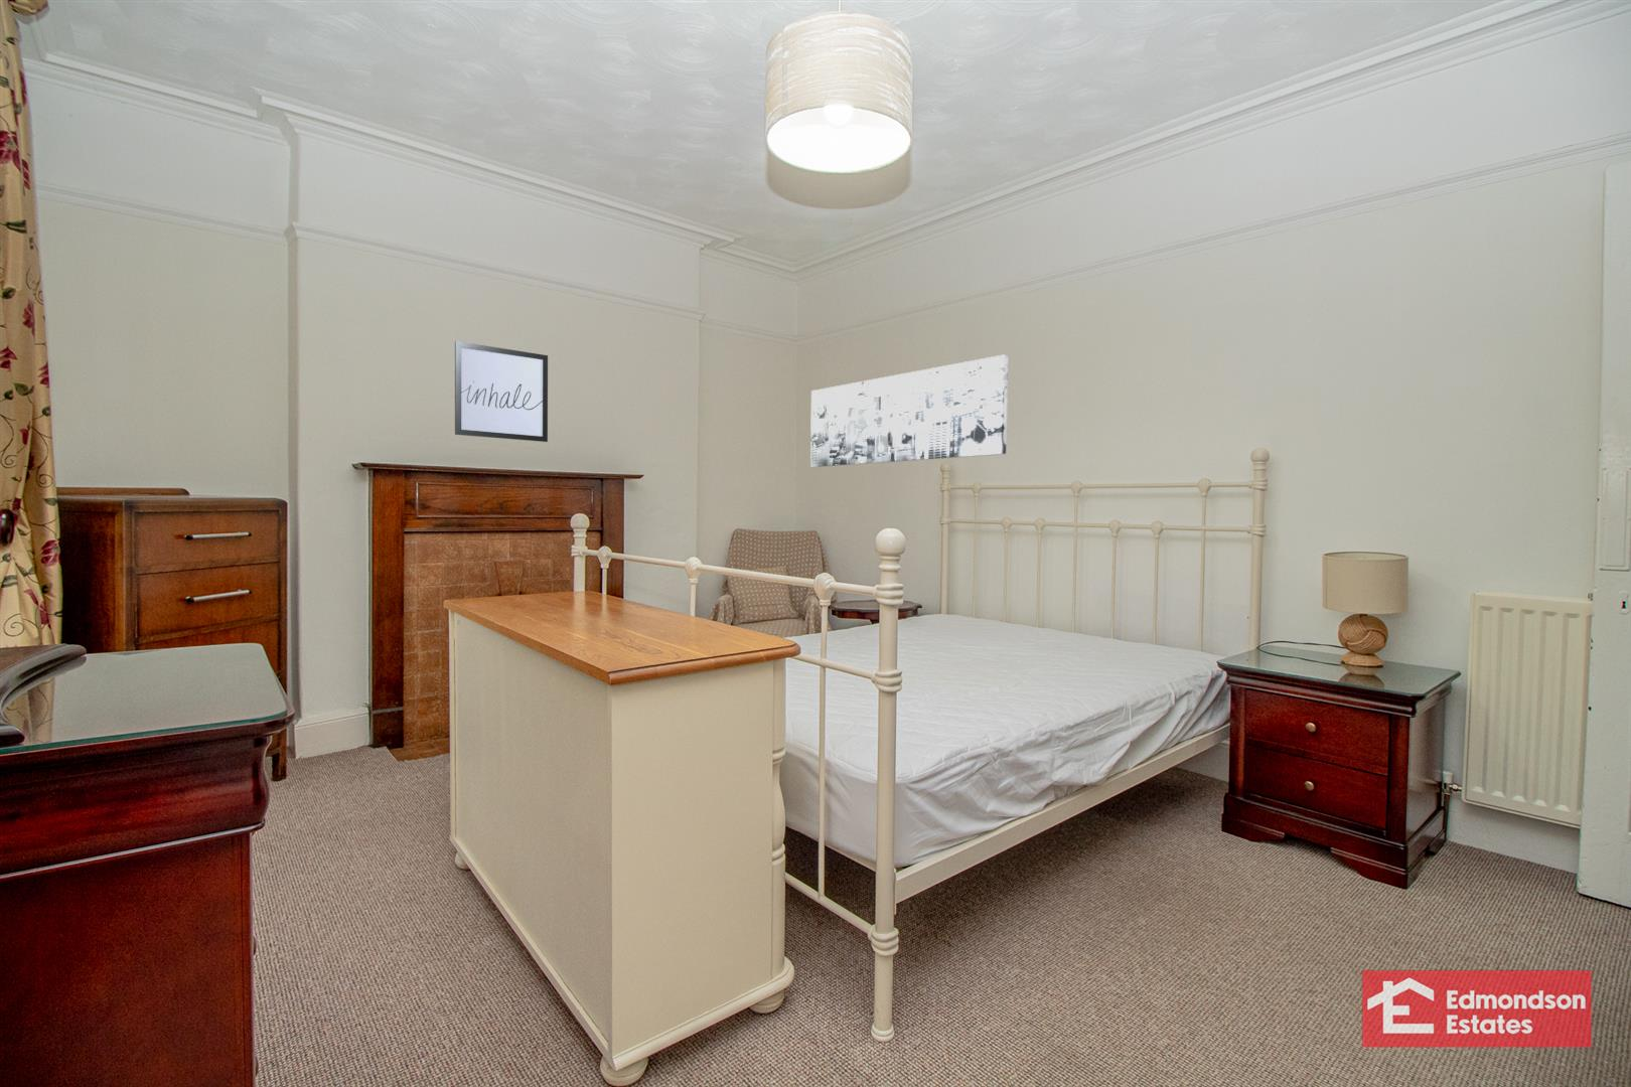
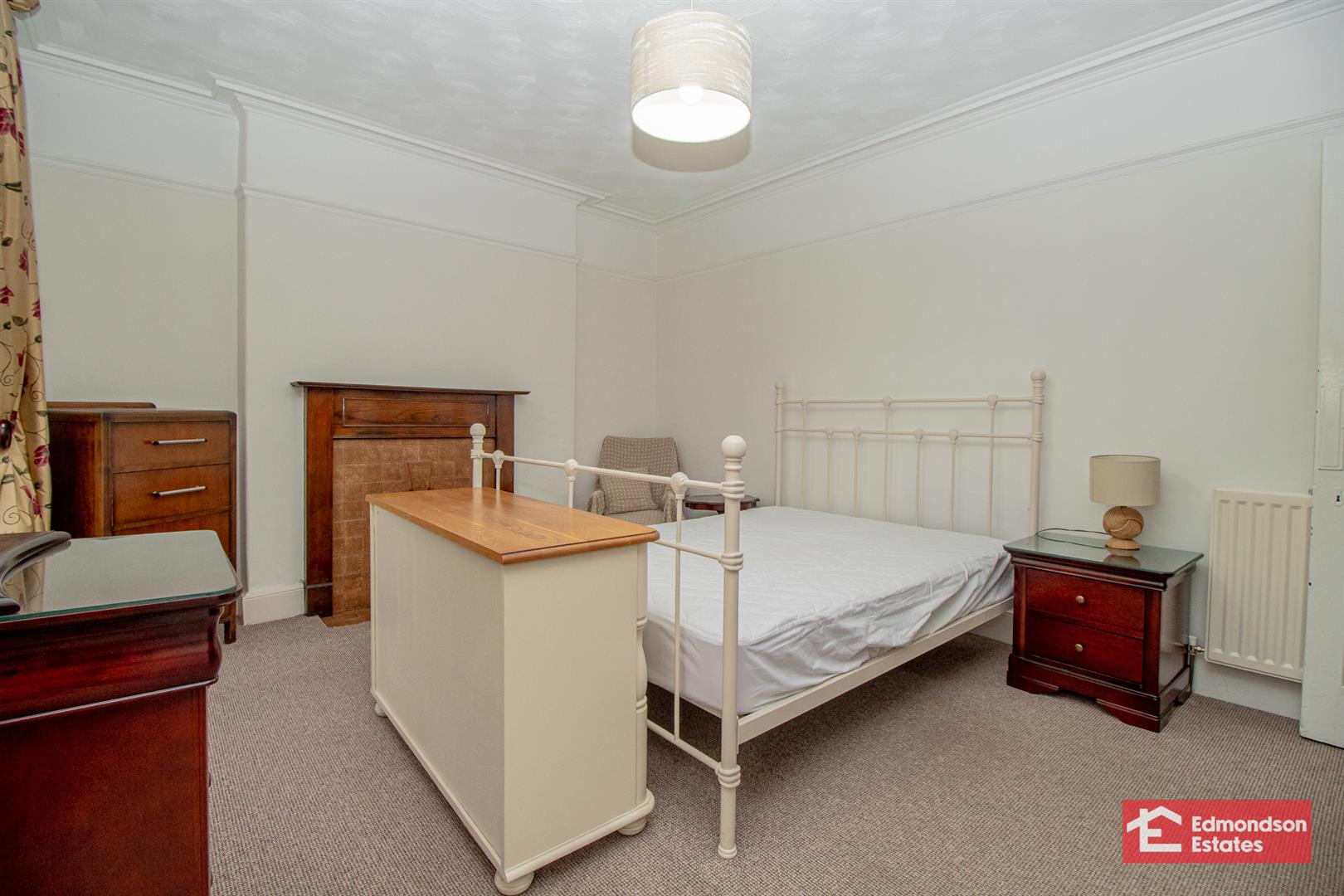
- wall art [454,340,549,443]
- wall art [809,354,1008,468]
